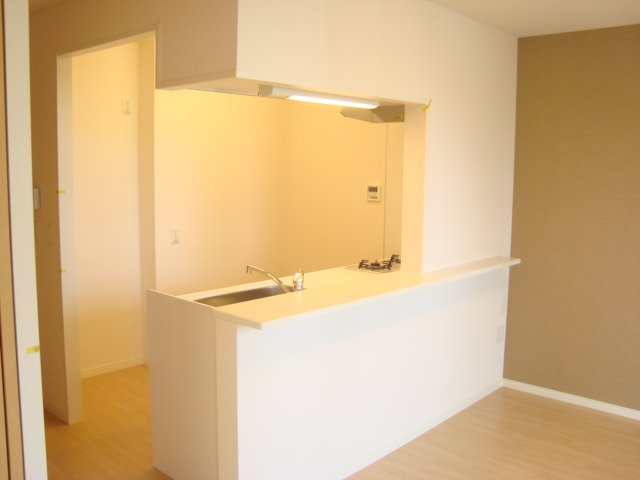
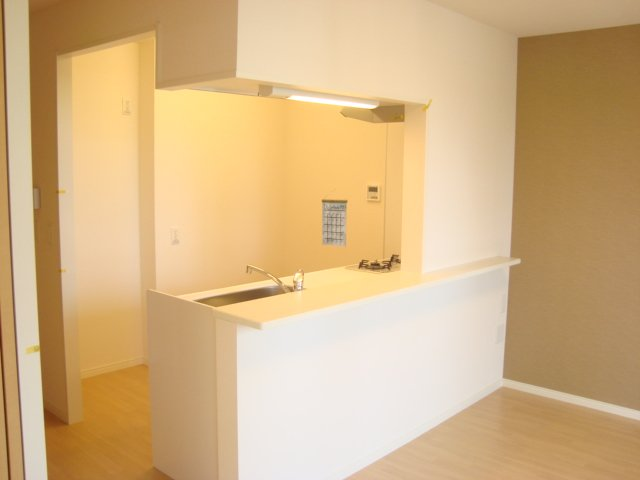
+ calendar [321,189,349,248]
